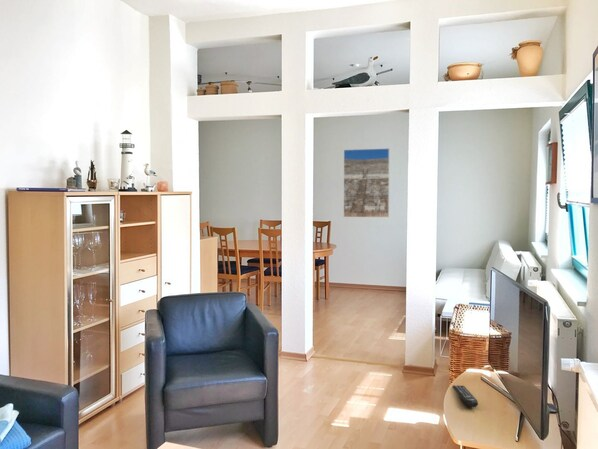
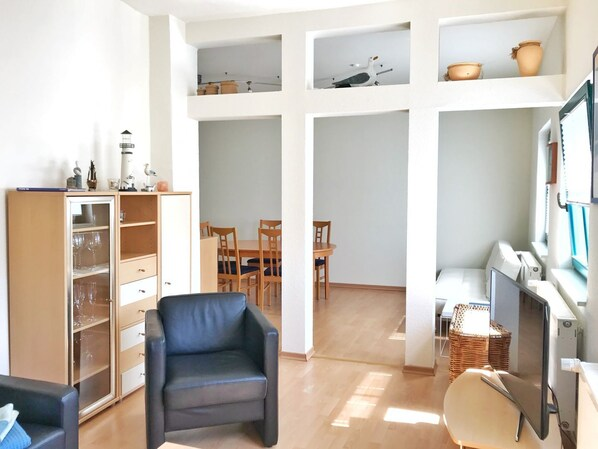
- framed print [343,147,390,218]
- remote control [451,385,479,408]
